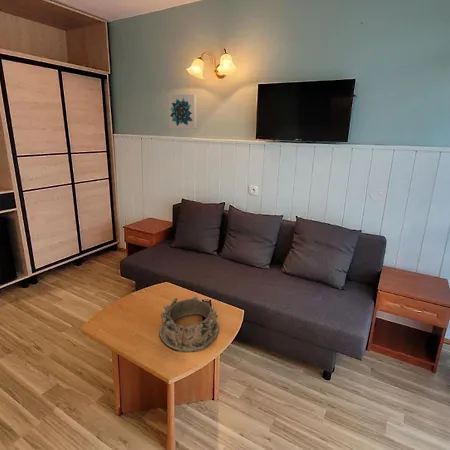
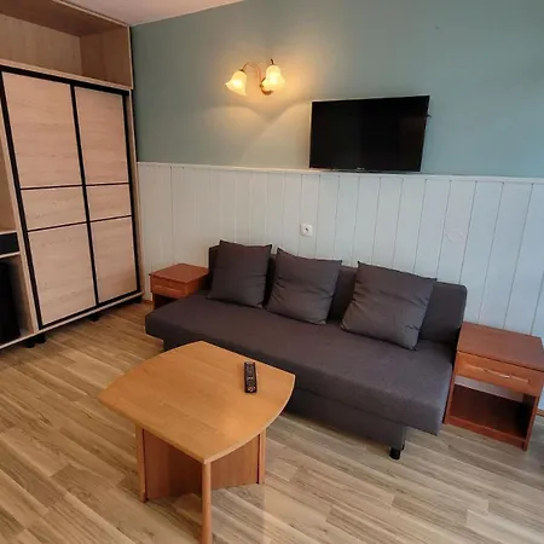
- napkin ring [158,295,220,353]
- wall art [168,93,198,130]
